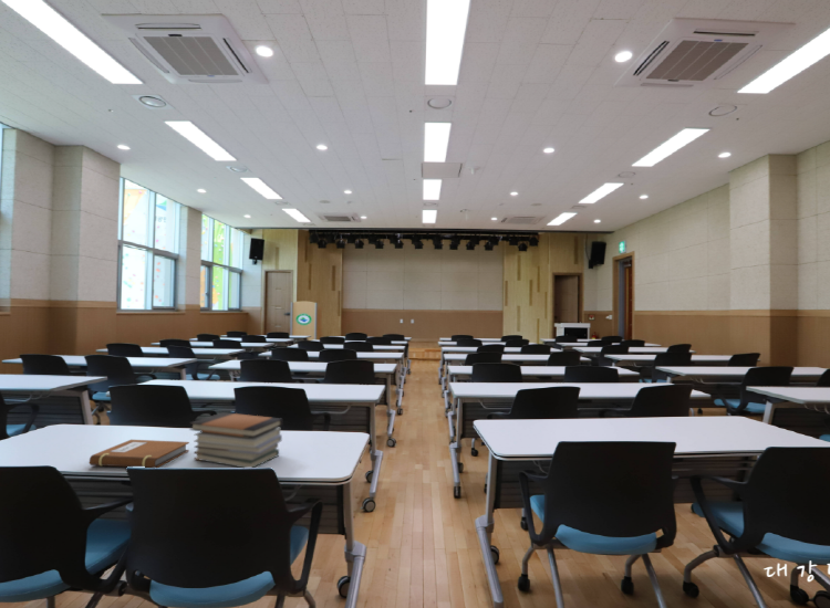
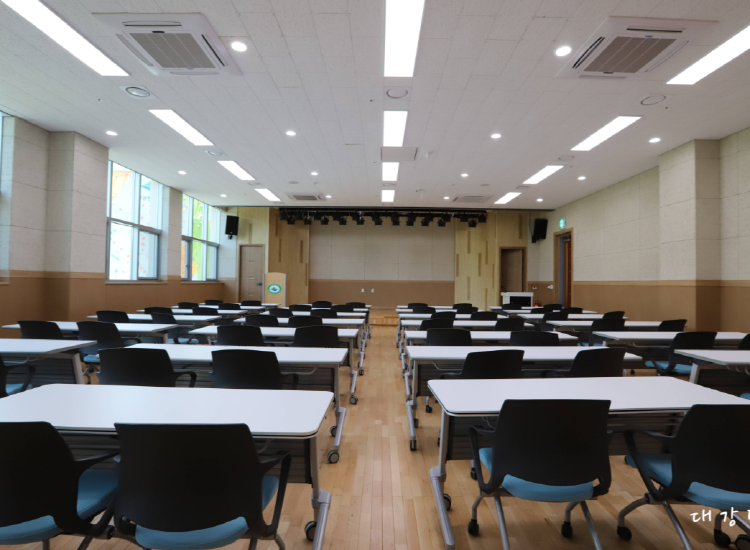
- notebook [89,439,190,469]
- book stack [188,411,283,469]
